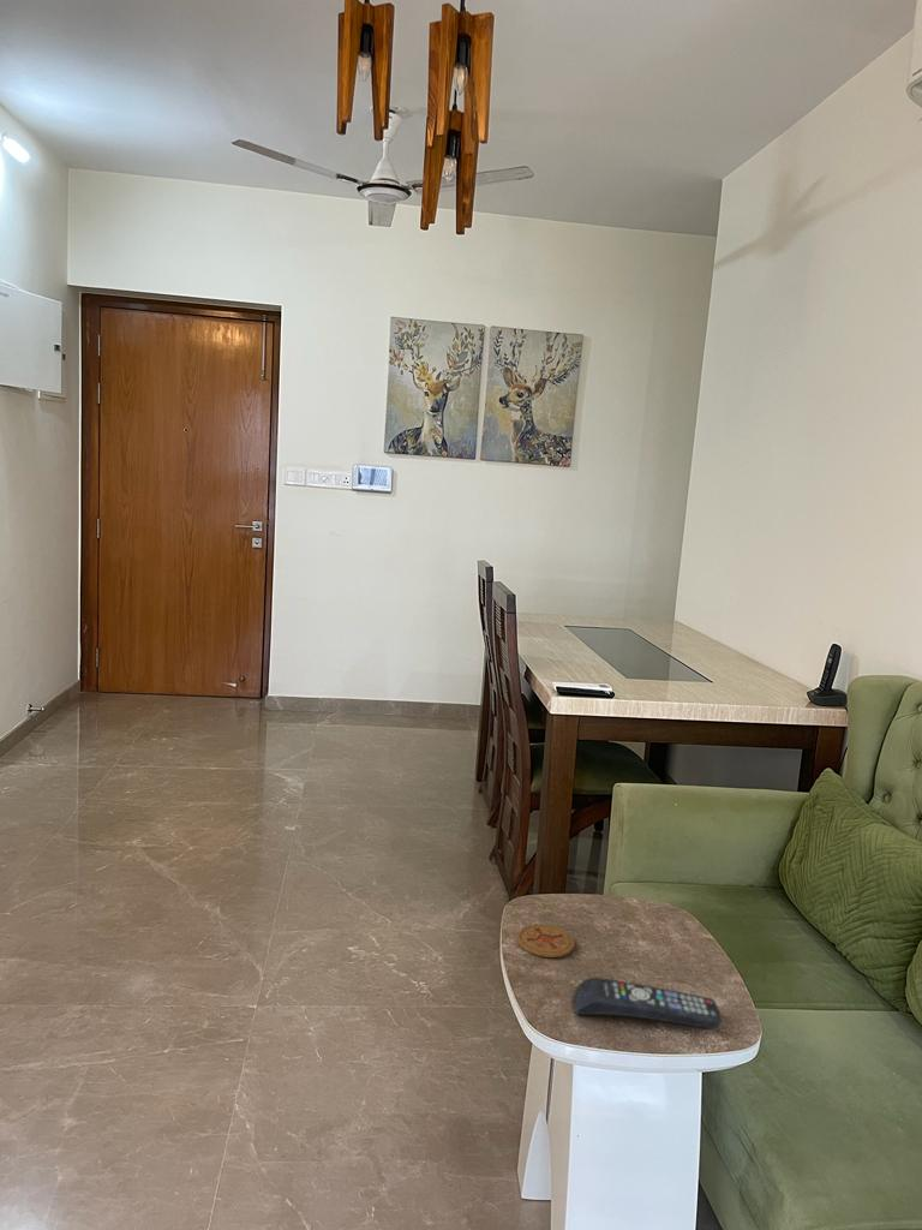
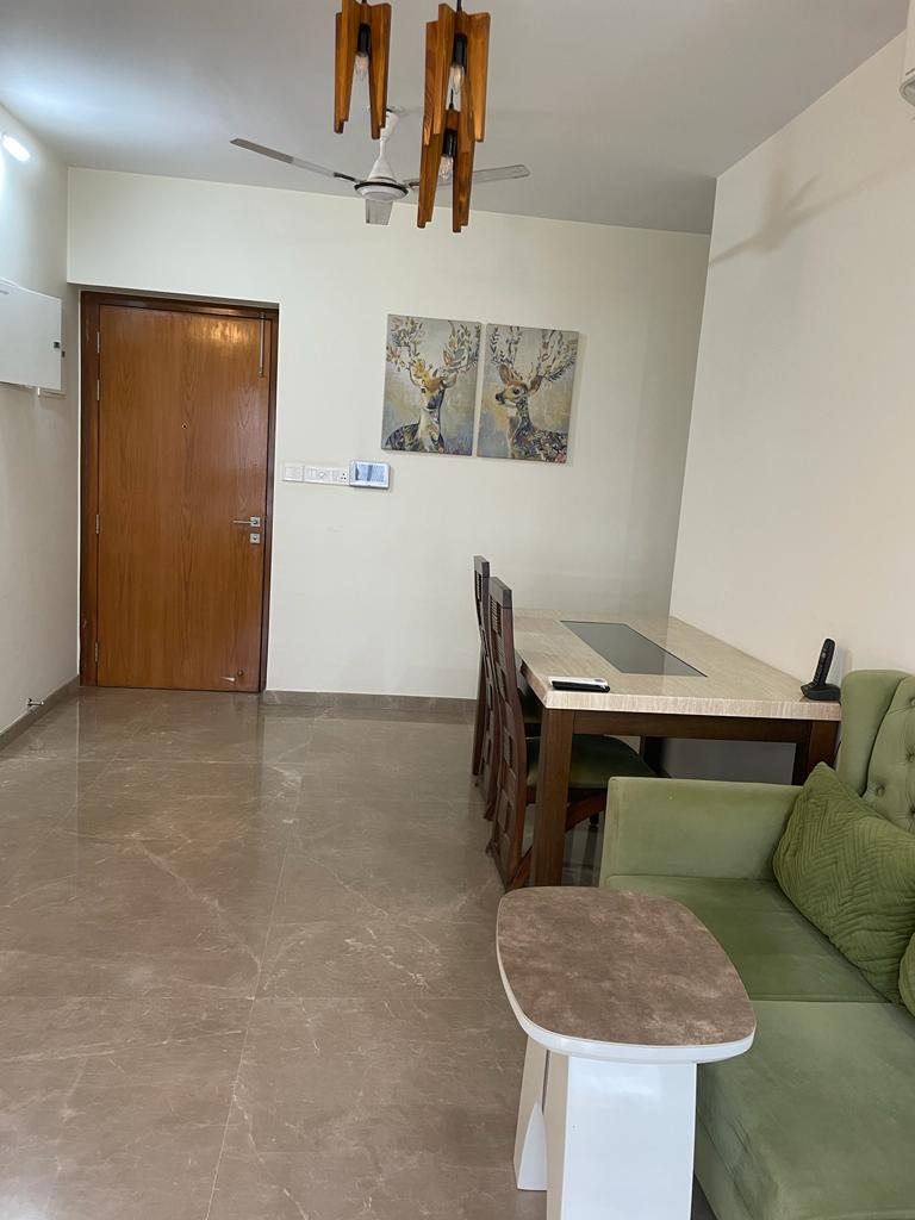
- coaster [516,922,575,959]
- remote control [573,977,723,1031]
